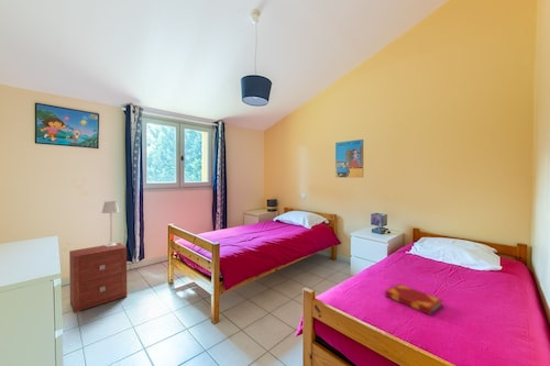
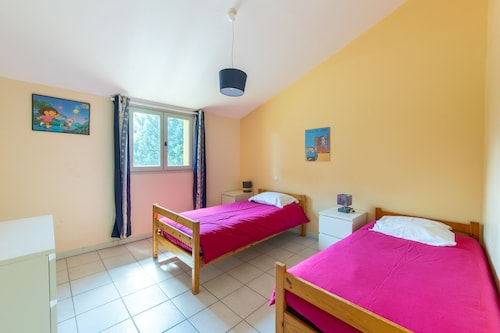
- hardback book [384,282,444,317]
- nightstand [68,242,128,314]
- table lamp [100,200,121,247]
